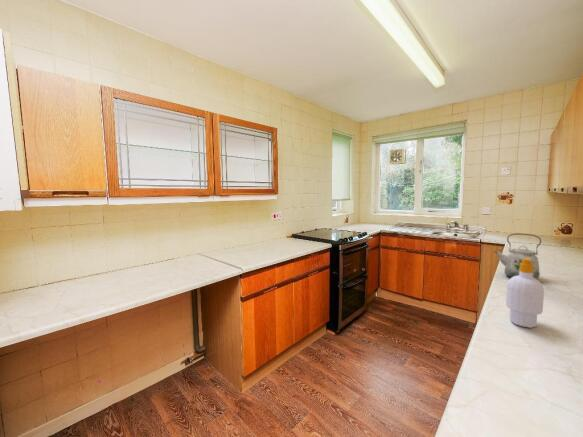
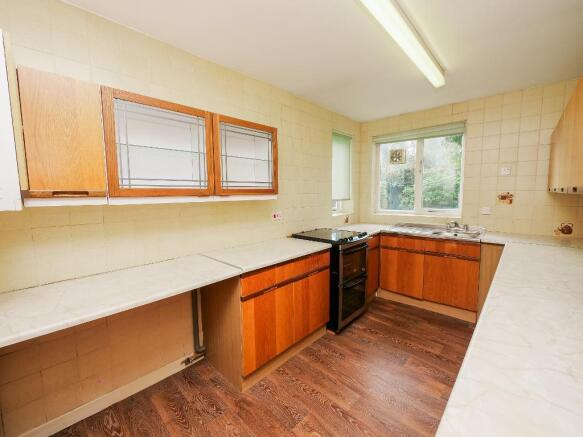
- soap bottle [505,258,545,329]
- kettle [493,232,542,280]
